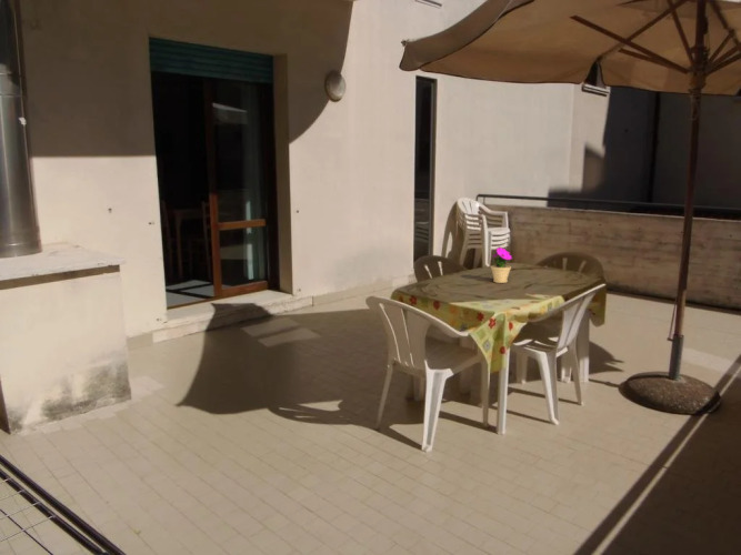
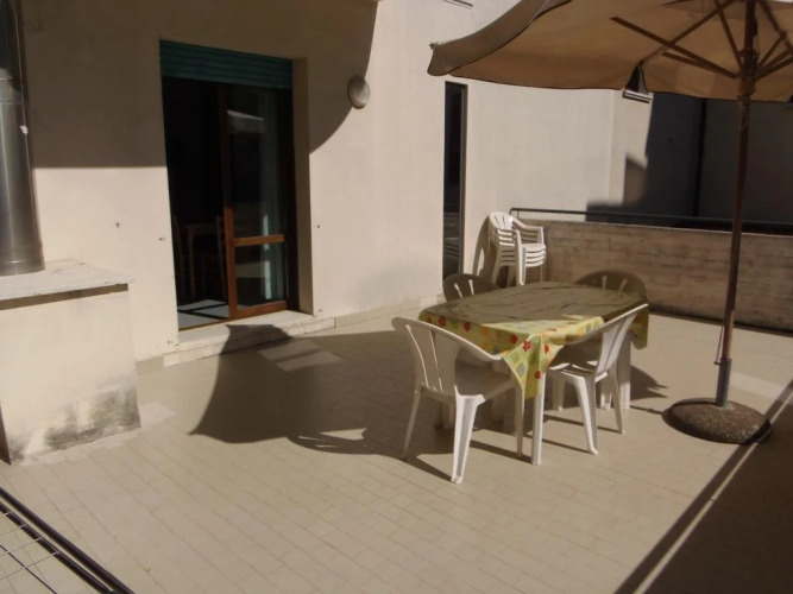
- flower pot [490,245,513,284]
